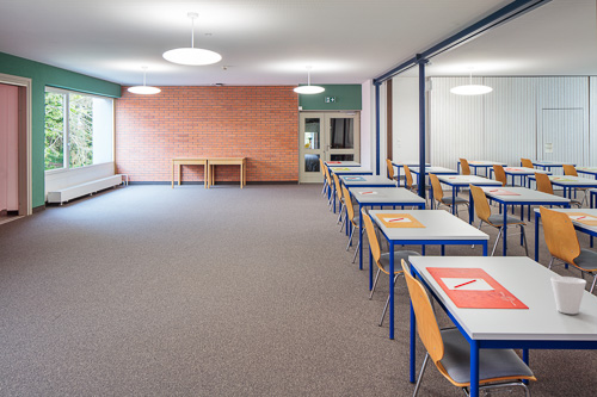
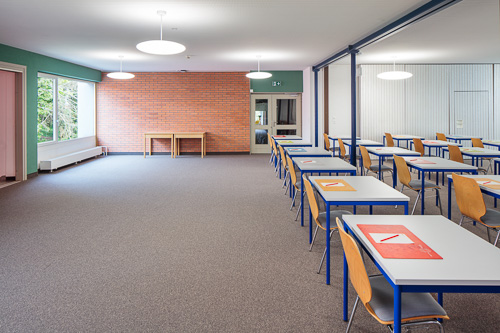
- cup [549,275,587,315]
